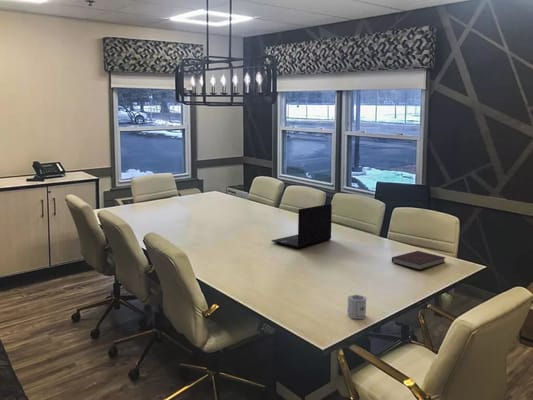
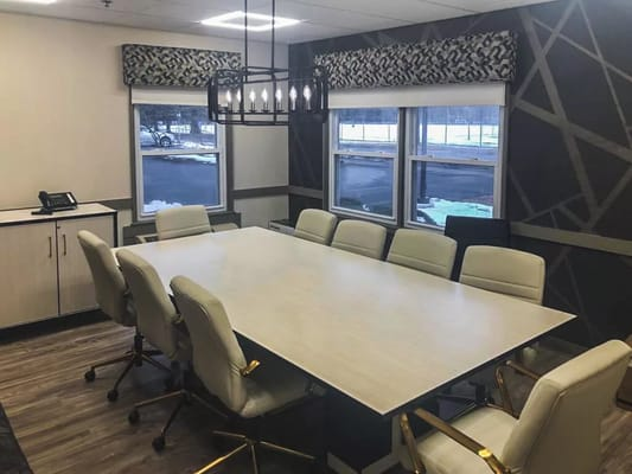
- laptop [270,203,333,249]
- cup [346,293,367,320]
- notebook [391,250,447,271]
